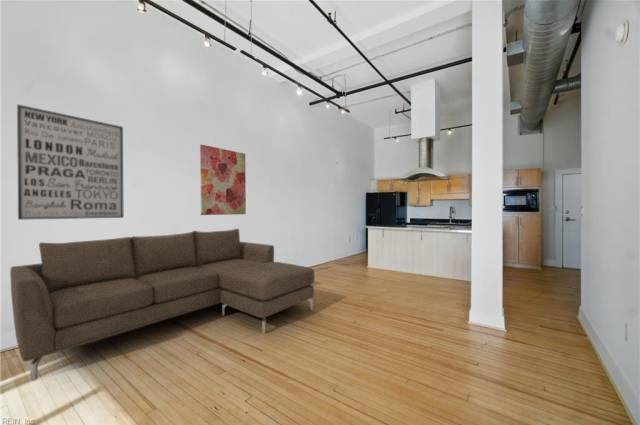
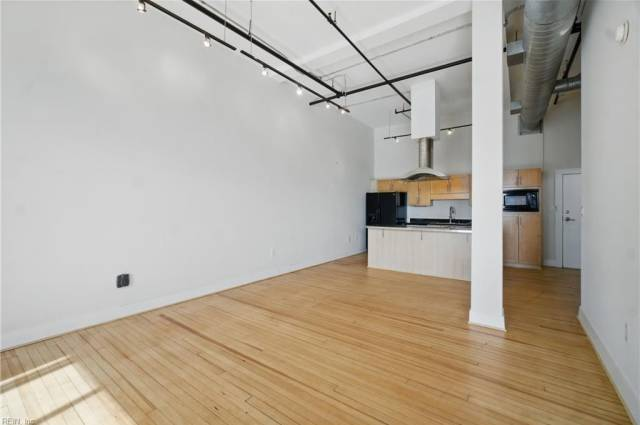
- wall art [199,143,247,216]
- sofa [9,228,315,382]
- wall art [16,103,125,221]
